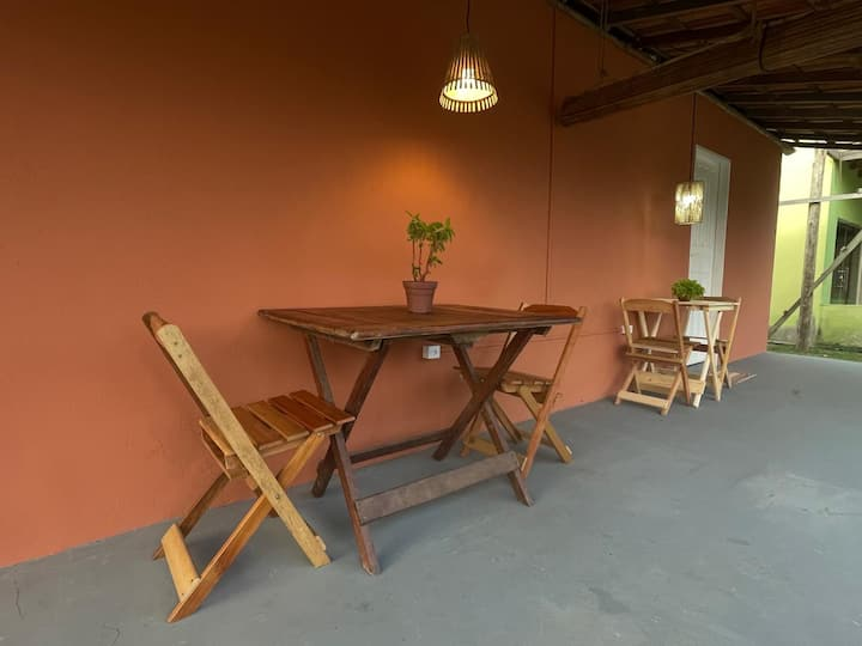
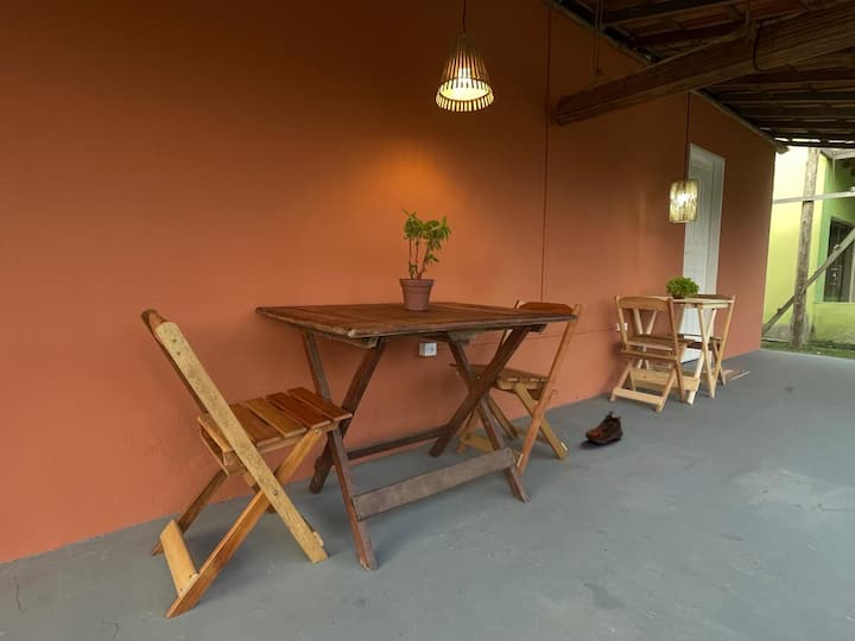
+ shoe [584,410,625,445]
